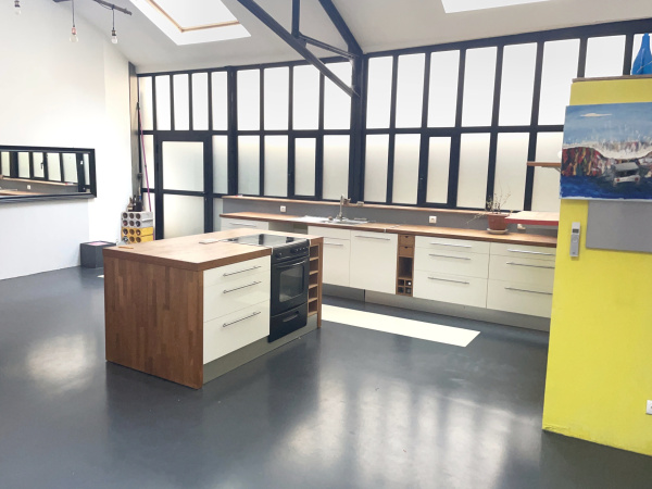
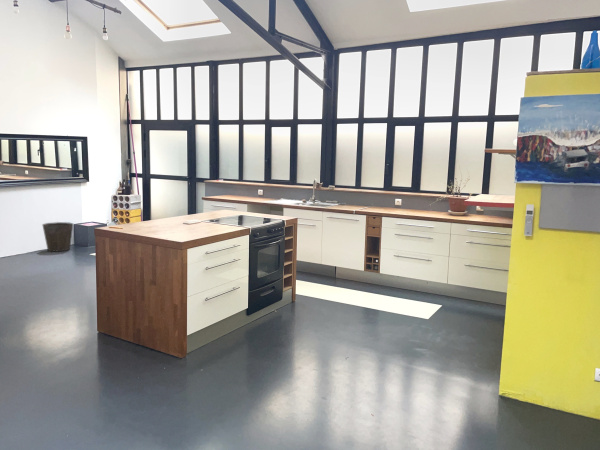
+ waste bin [41,221,74,253]
